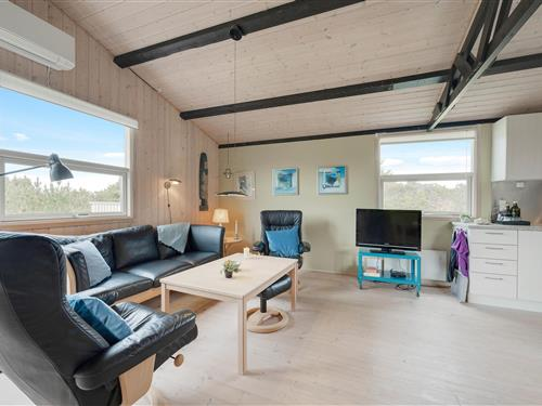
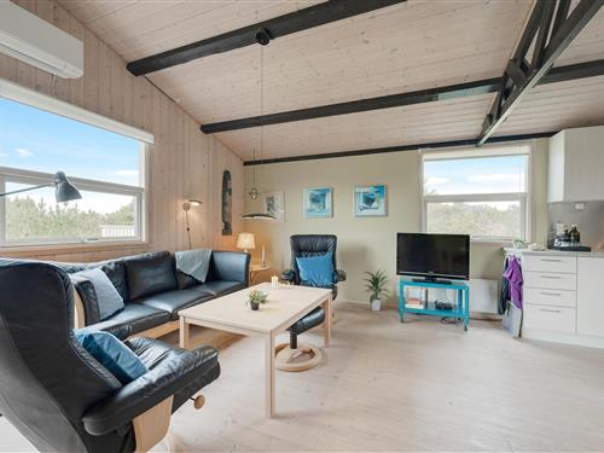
+ indoor plant [361,267,393,312]
